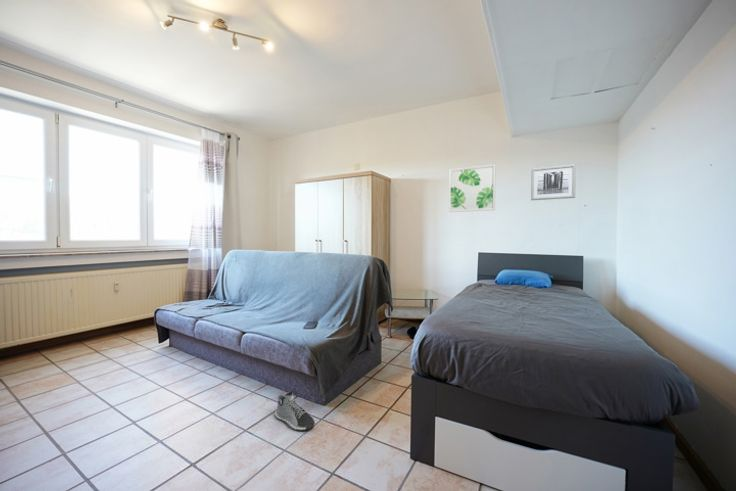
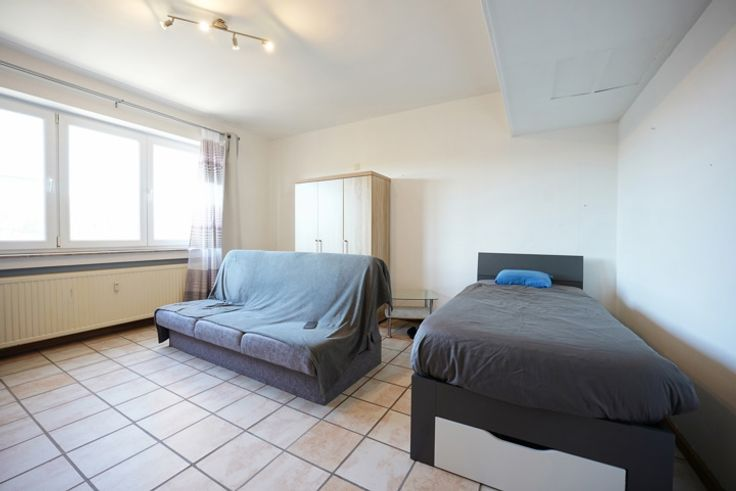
- sneaker [274,390,316,432]
- wall art [530,163,577,201]
- wall art [448,163,497,213]
